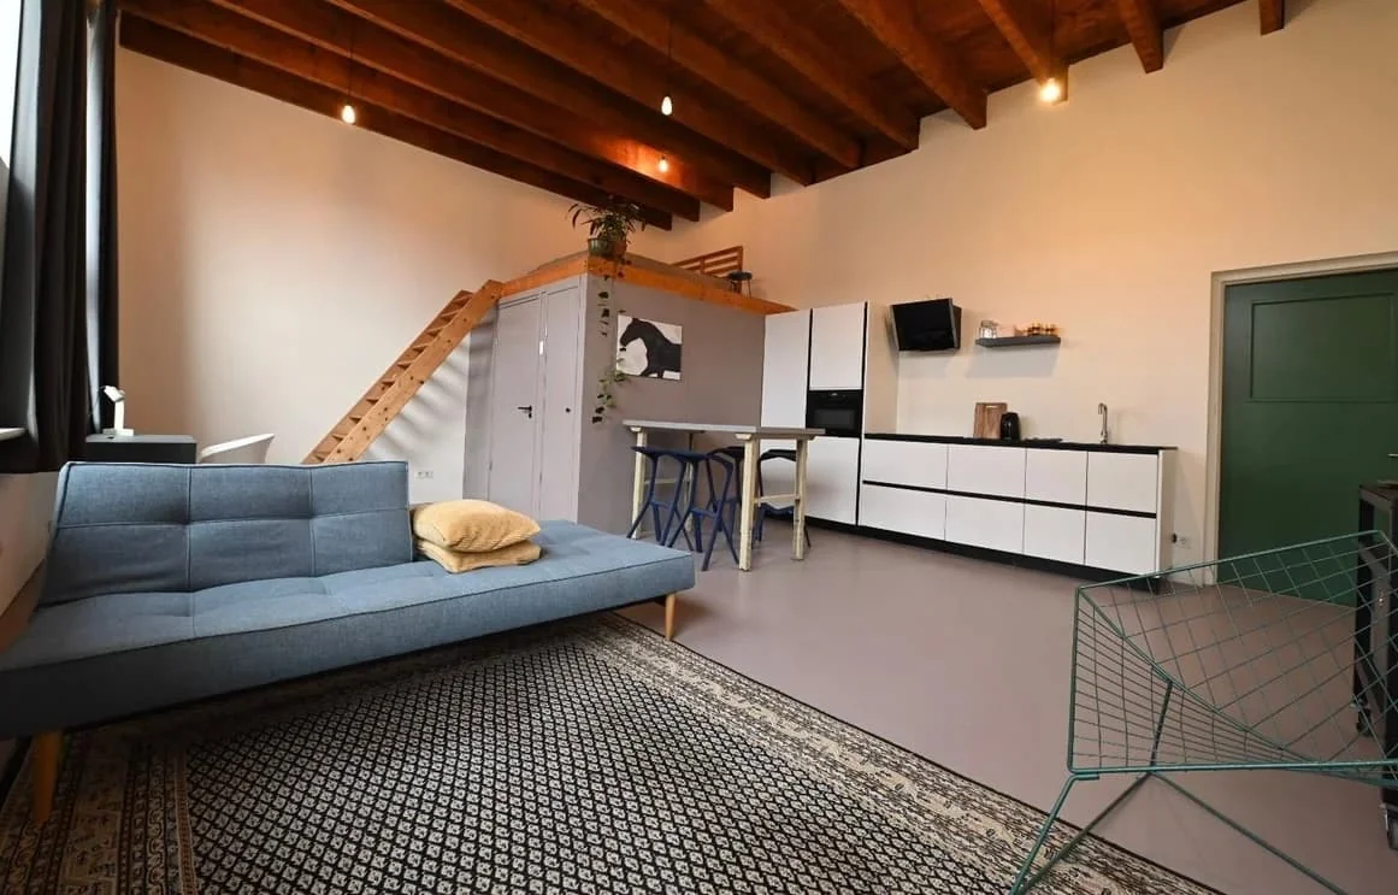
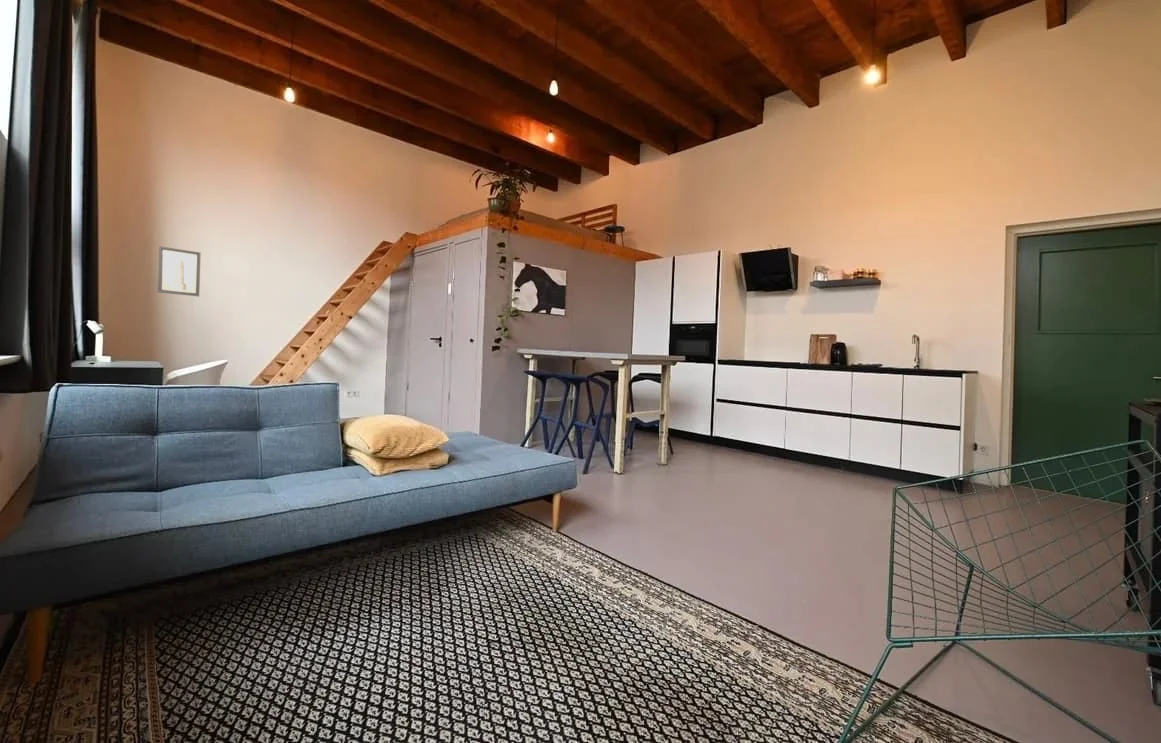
+ wall art [157,245,202,297]
